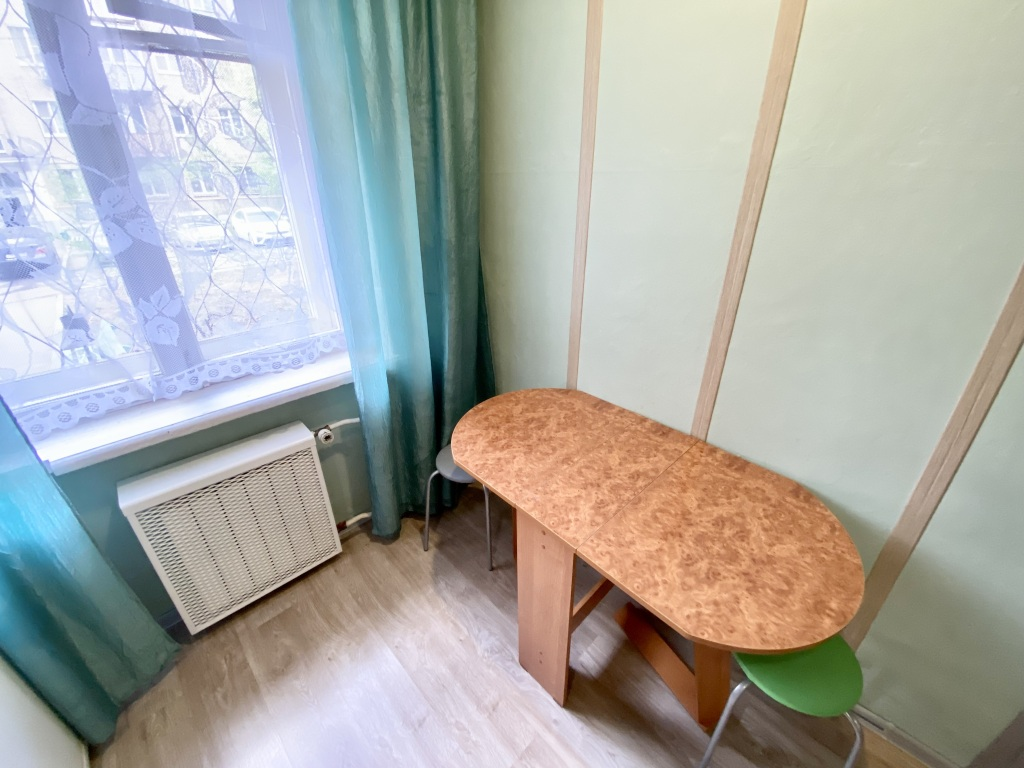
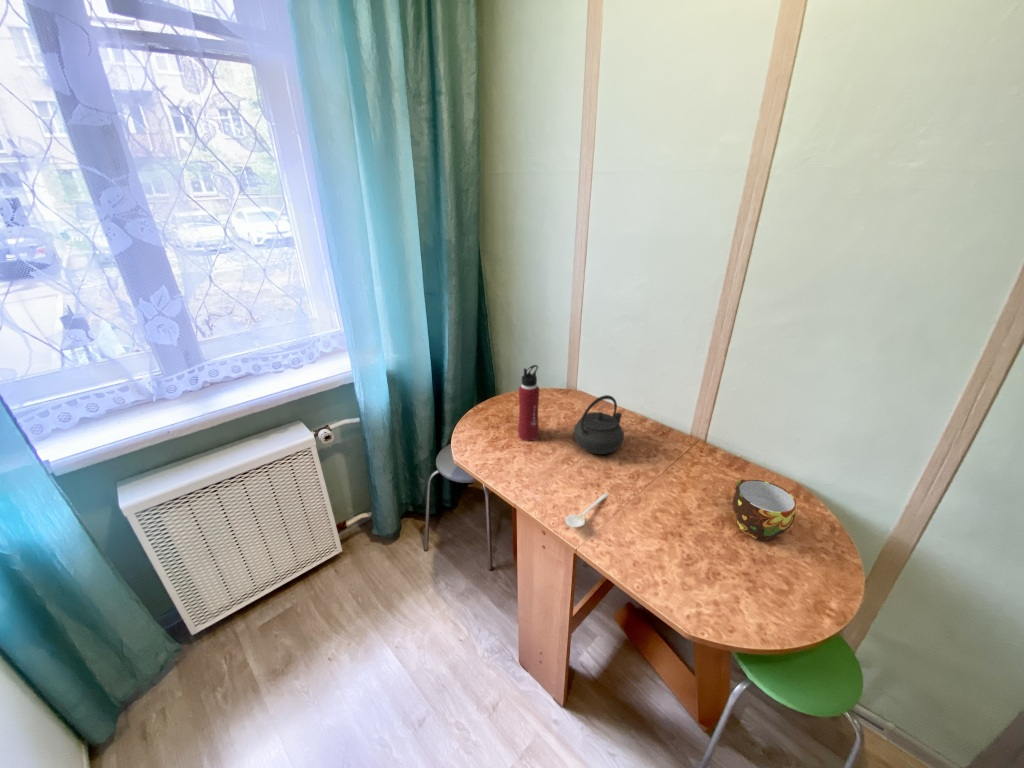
+ cup [731,478,798,542]
+ kettle [572,394,625,455]
+ stirrer [565,492,610,528]
+ water bottle [517,364,540,442]
